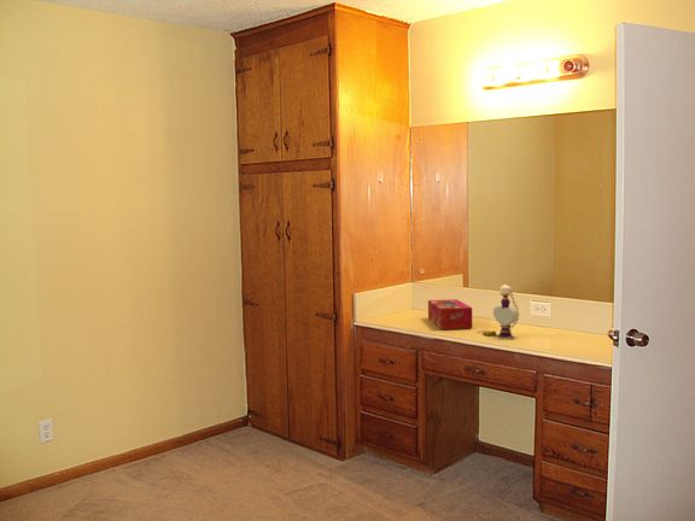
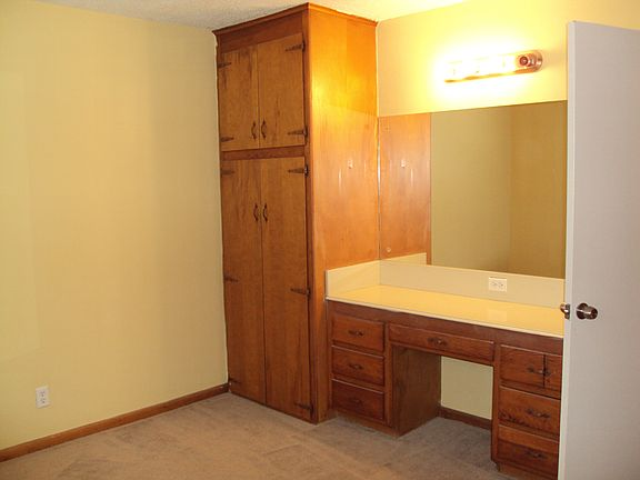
- perfume bottle [477,283,520,339]
- tissue box [427,298,473,330]
